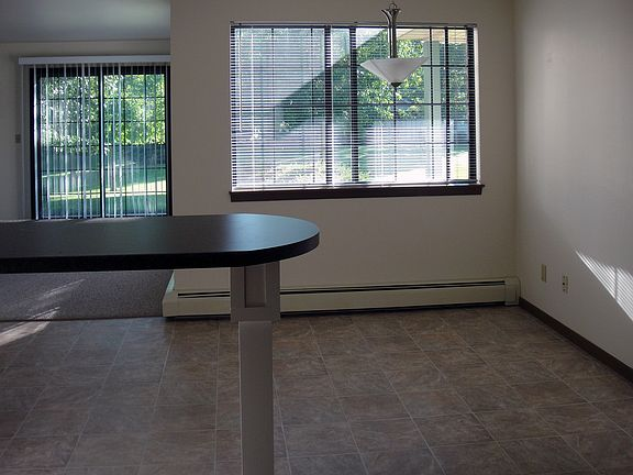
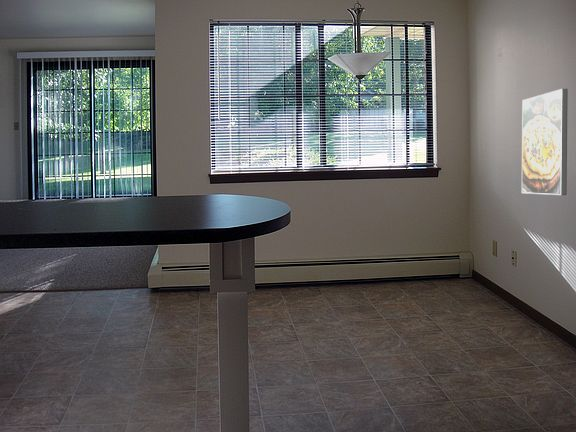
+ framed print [521,88,569,196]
